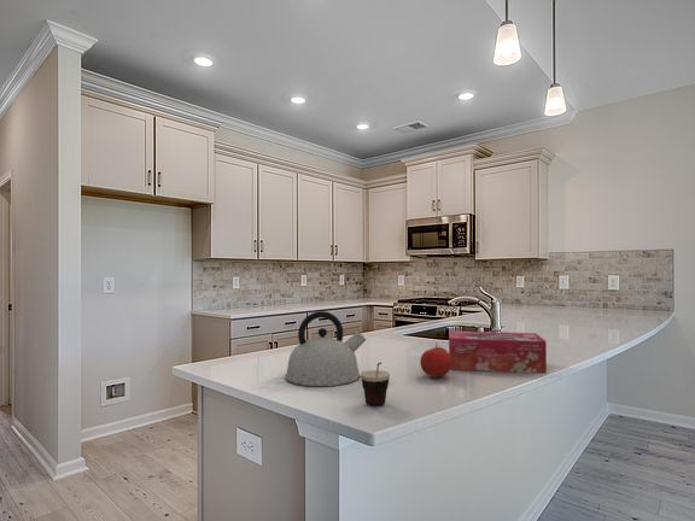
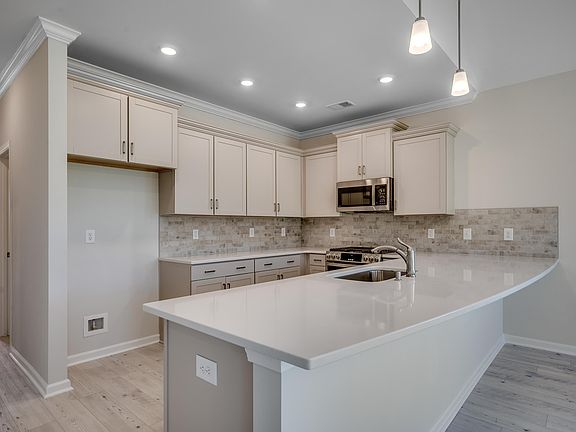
- kettle [284,310,367,387]
- fruit [419,343,452,379]
- cup [360,361,391,406]
- tissue box [448,329,548,375]
